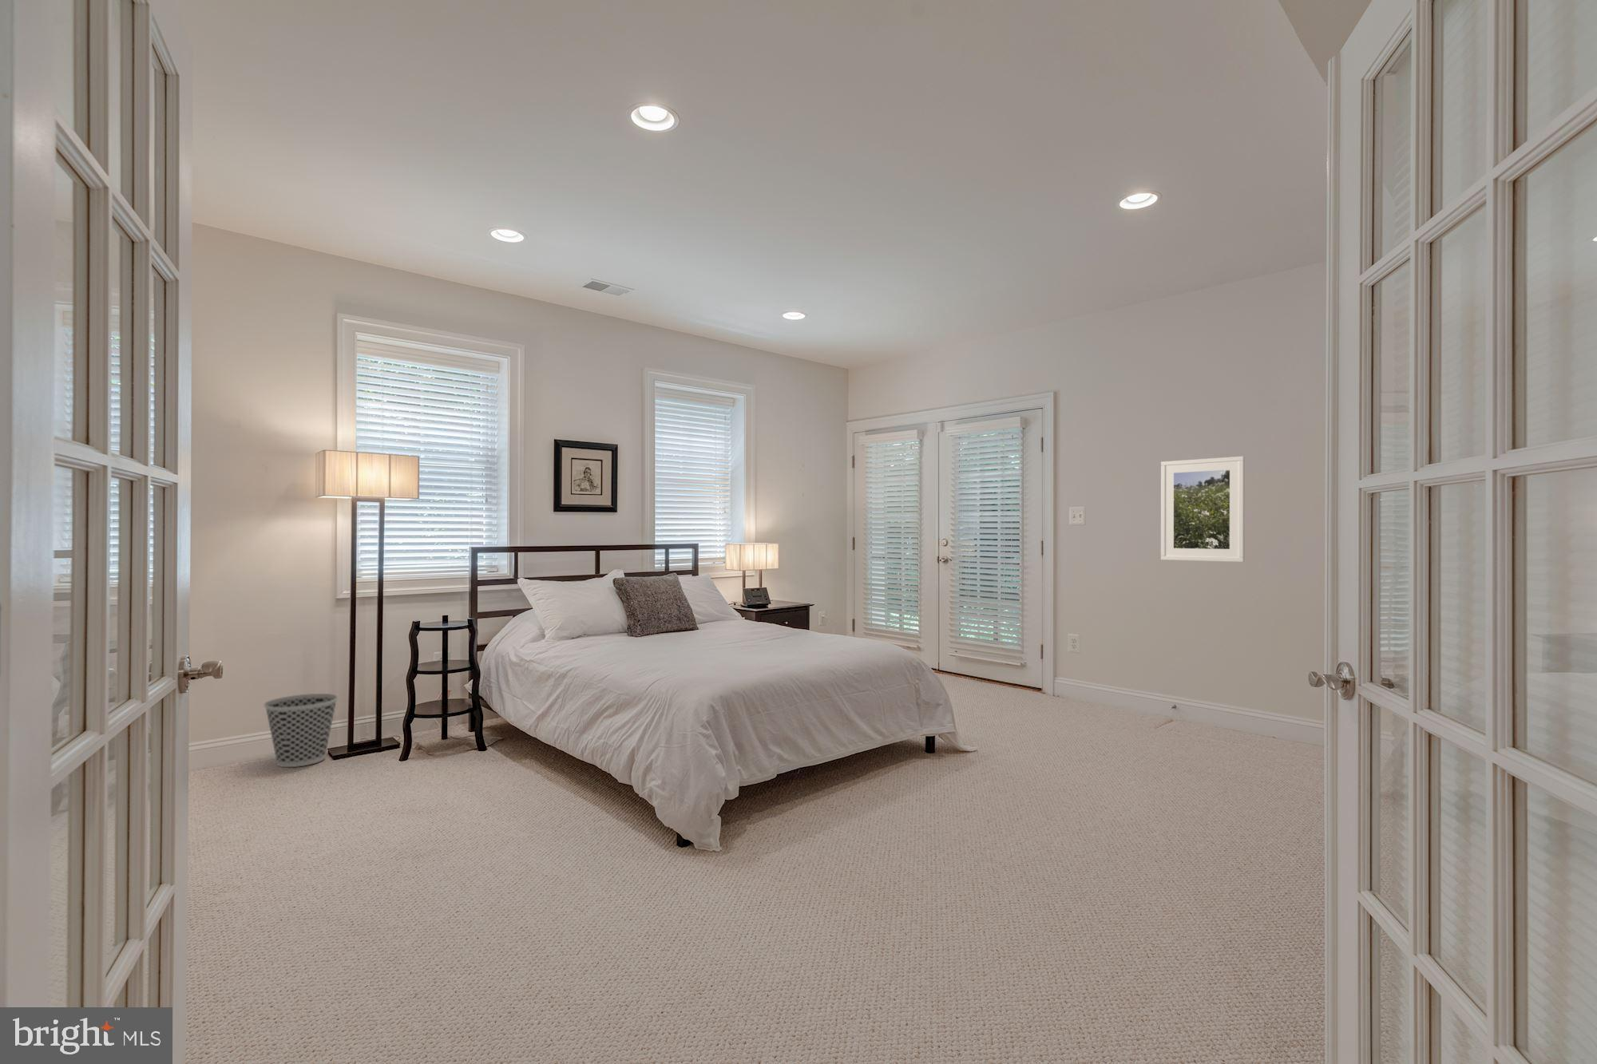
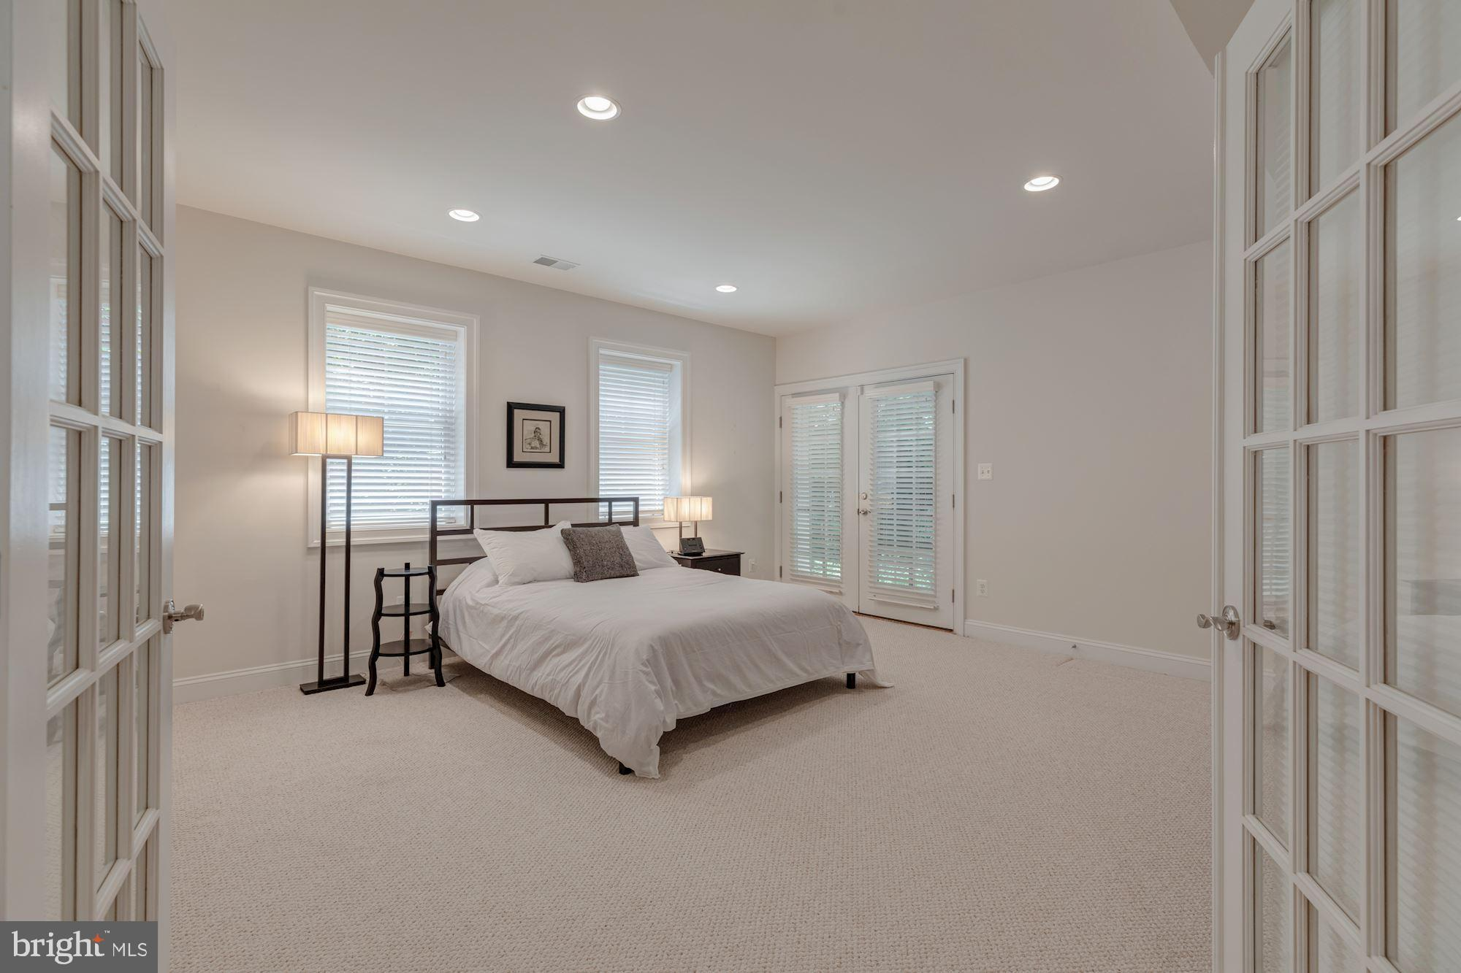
- wastebasket [262,692,338,768]
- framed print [1160,456,1246,563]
